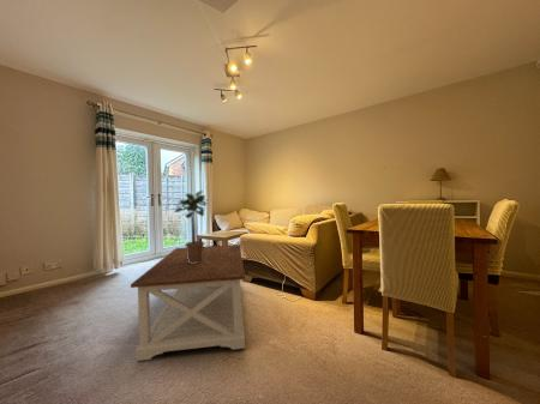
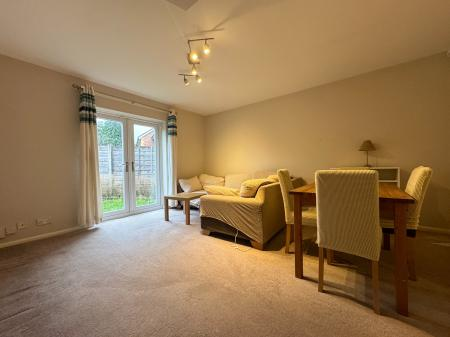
- coffee table [130,243,246,362]
- potted plant [170,189,210,264]
